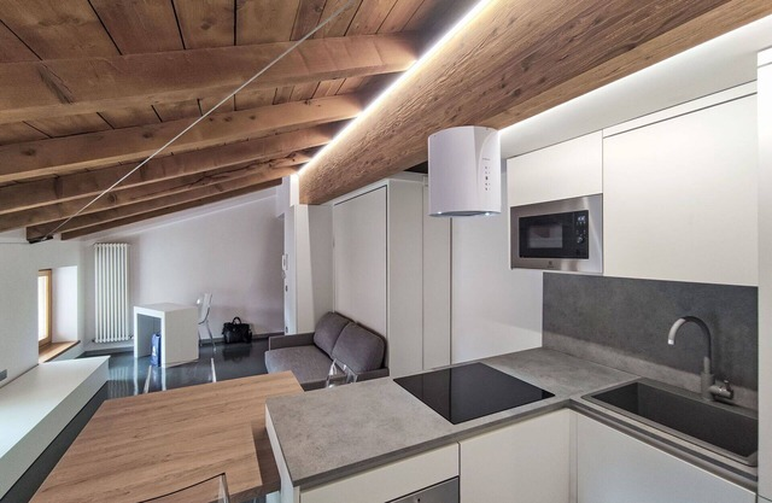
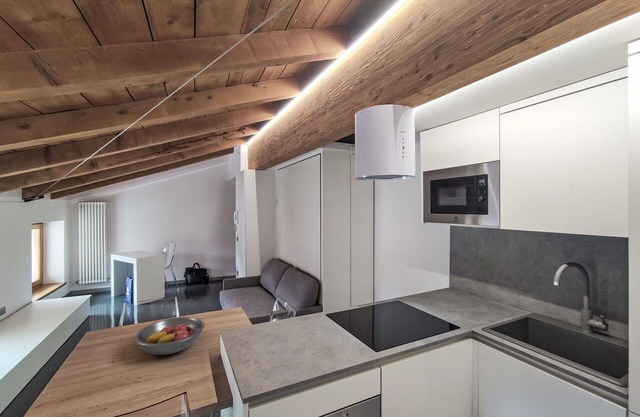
+ fruit bowl [134,316,206,356]
